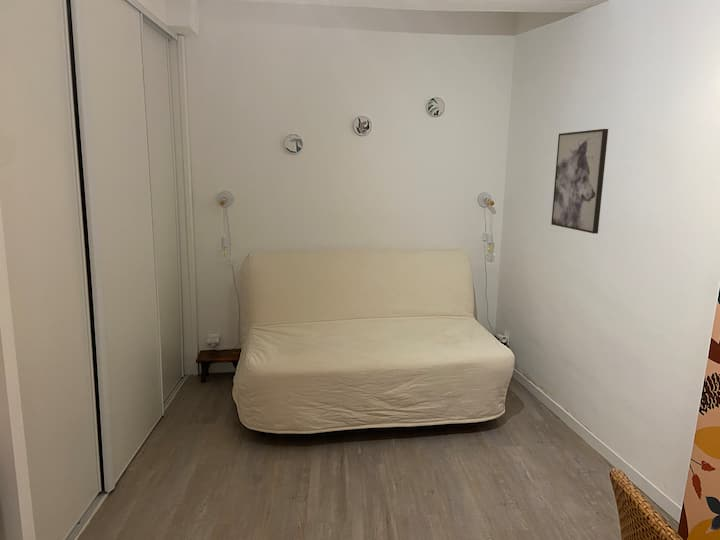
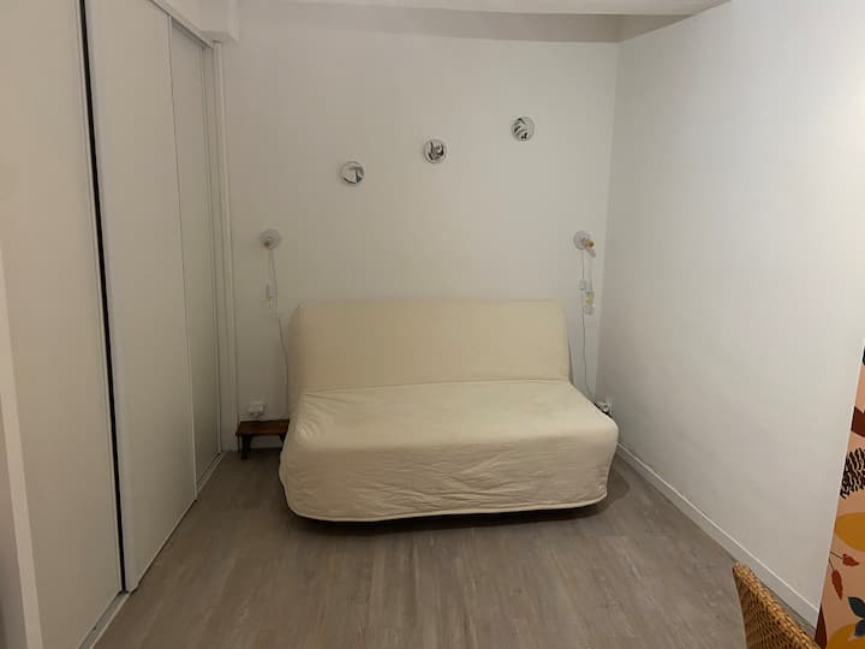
- wall art [550,128,609,235]
